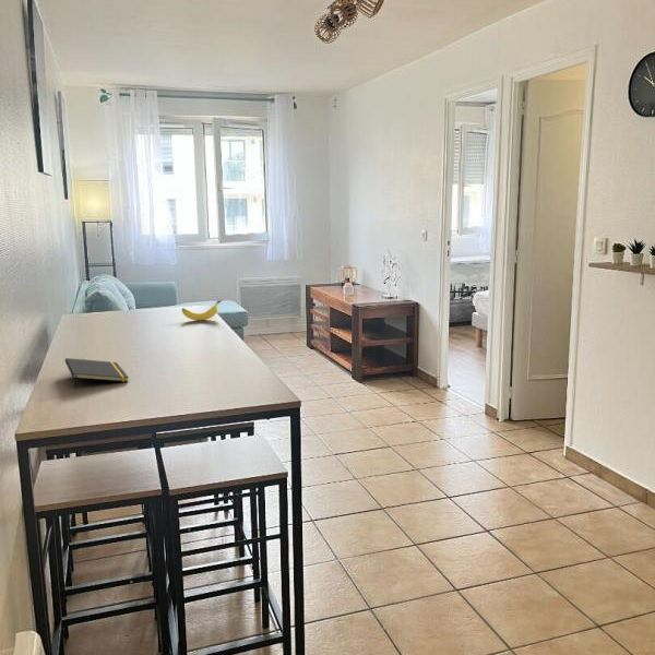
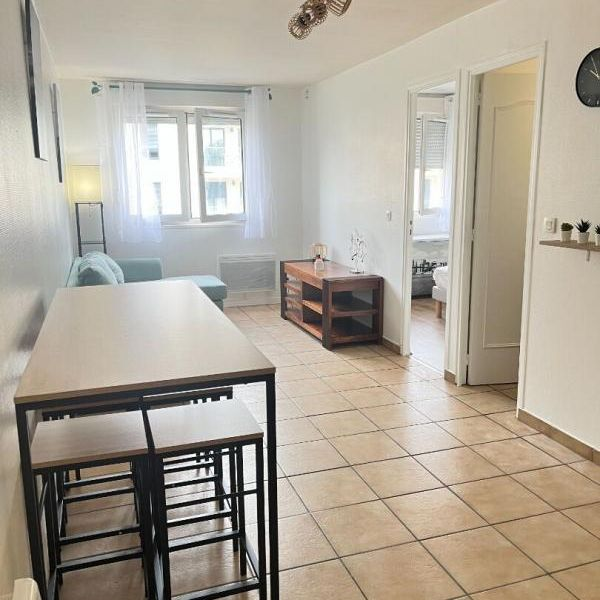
- notepad [64,357,130,390]
- banana [181,299,223,321]
